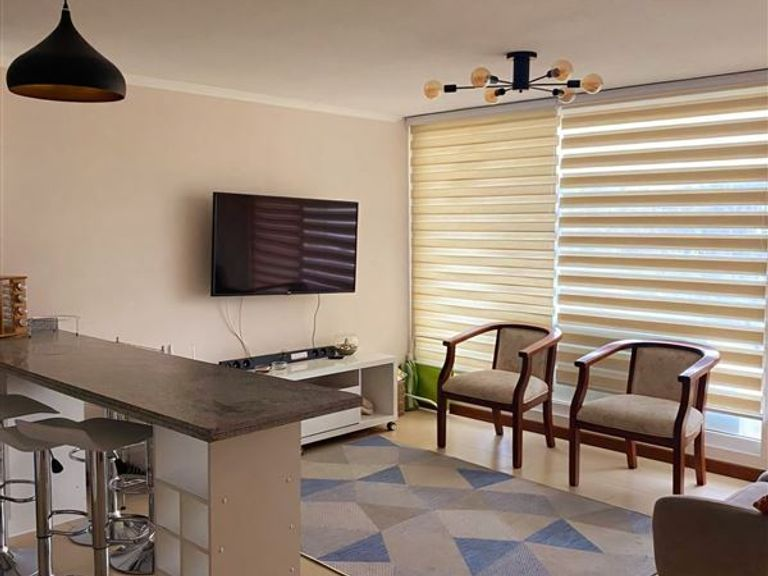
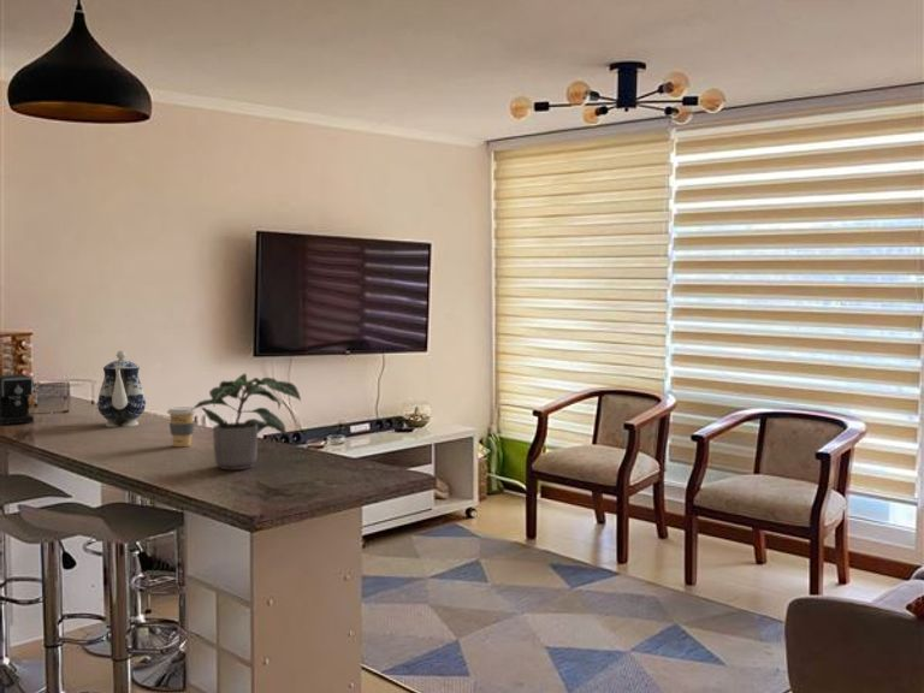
+ coffee cup [166,405,197,448]
+ coffee maker [0,373,70,426]
+ teapot [96,350,147,428]
+ potted plant [190,372,302,470]
